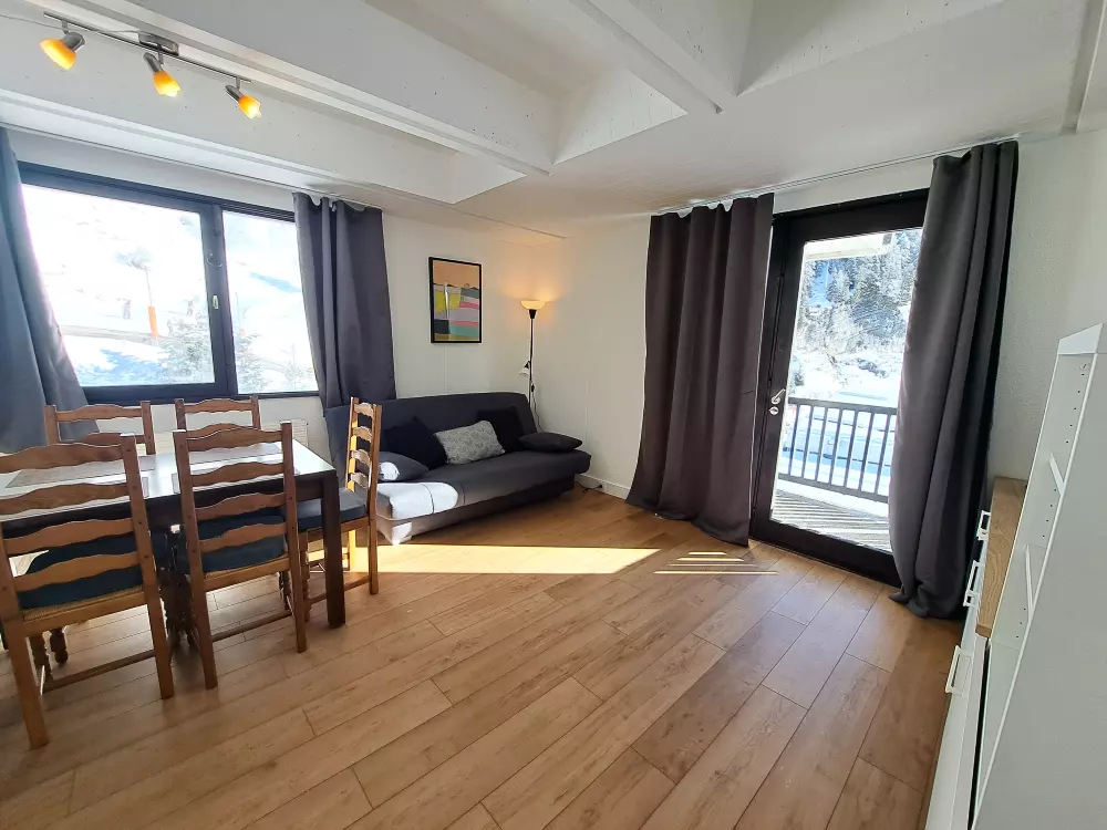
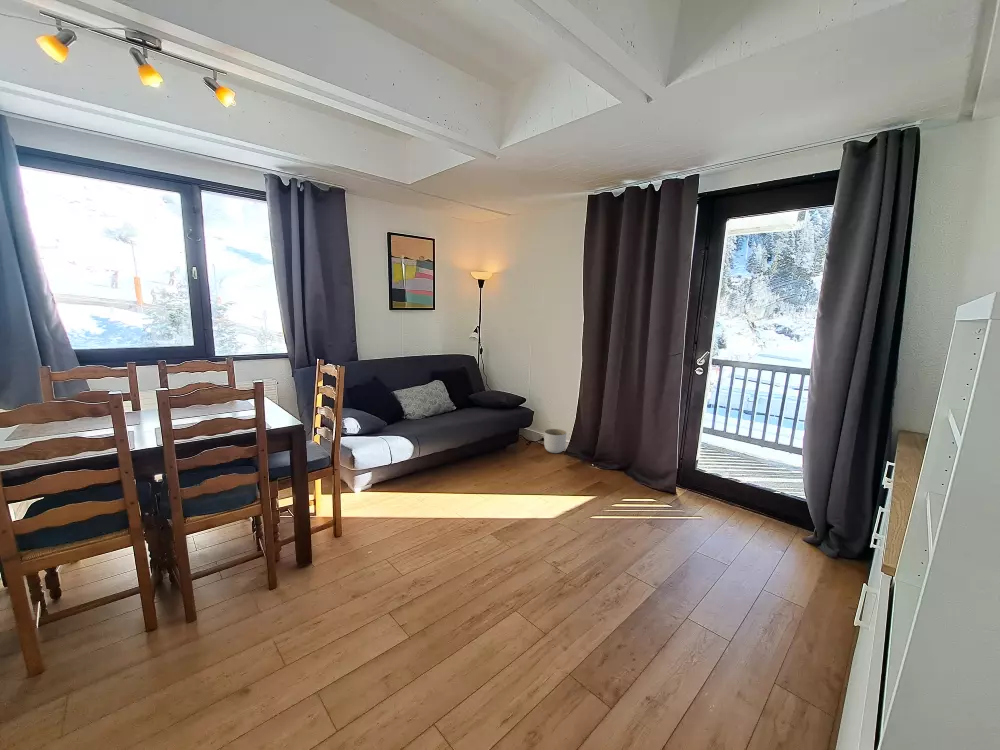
+ planter [543,428,567,454]
